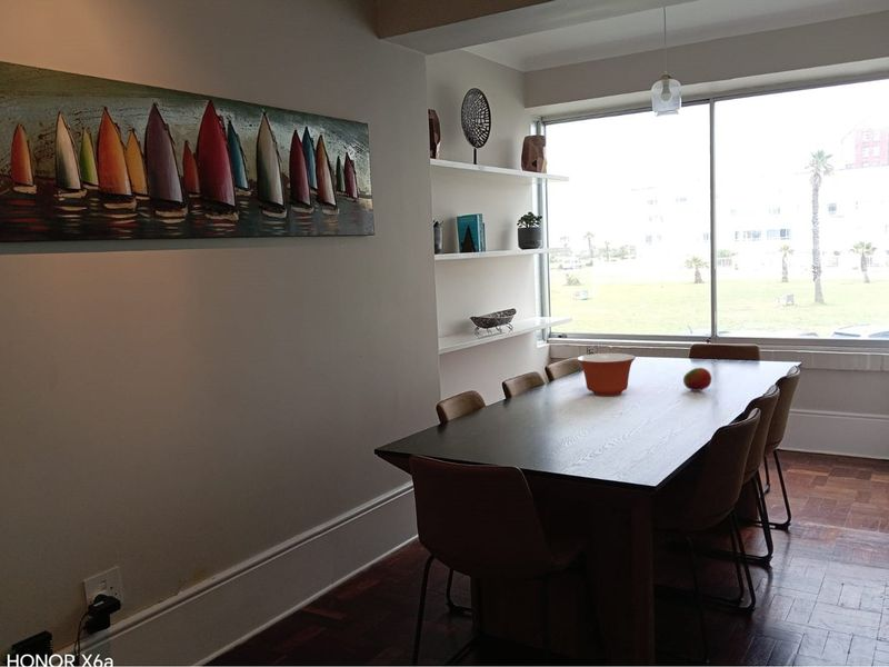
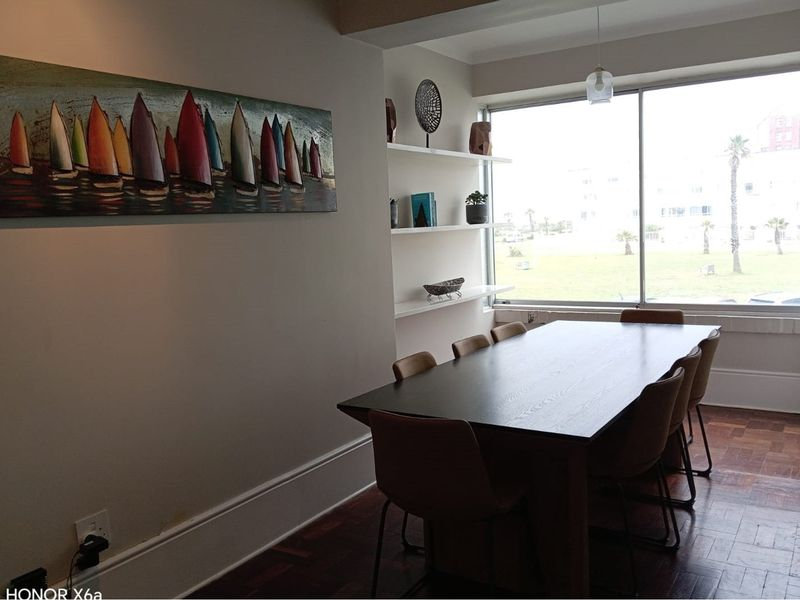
- fruit [682,367,712,392]
- mixing bowl [577,352,637,397]
